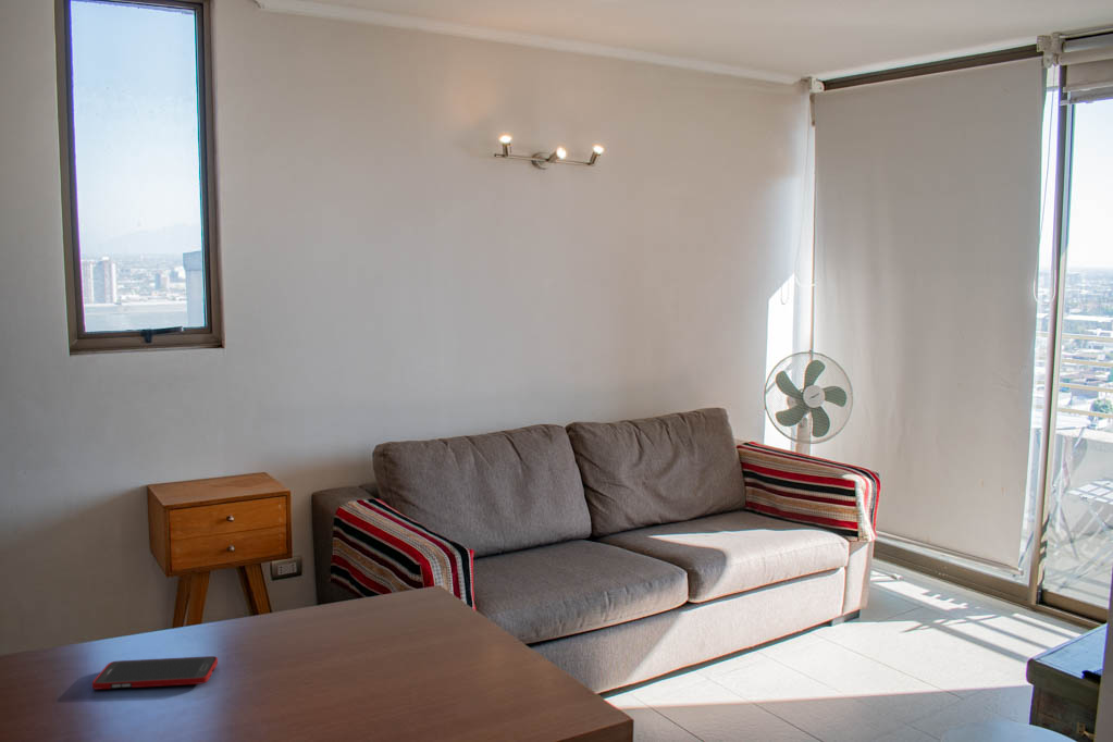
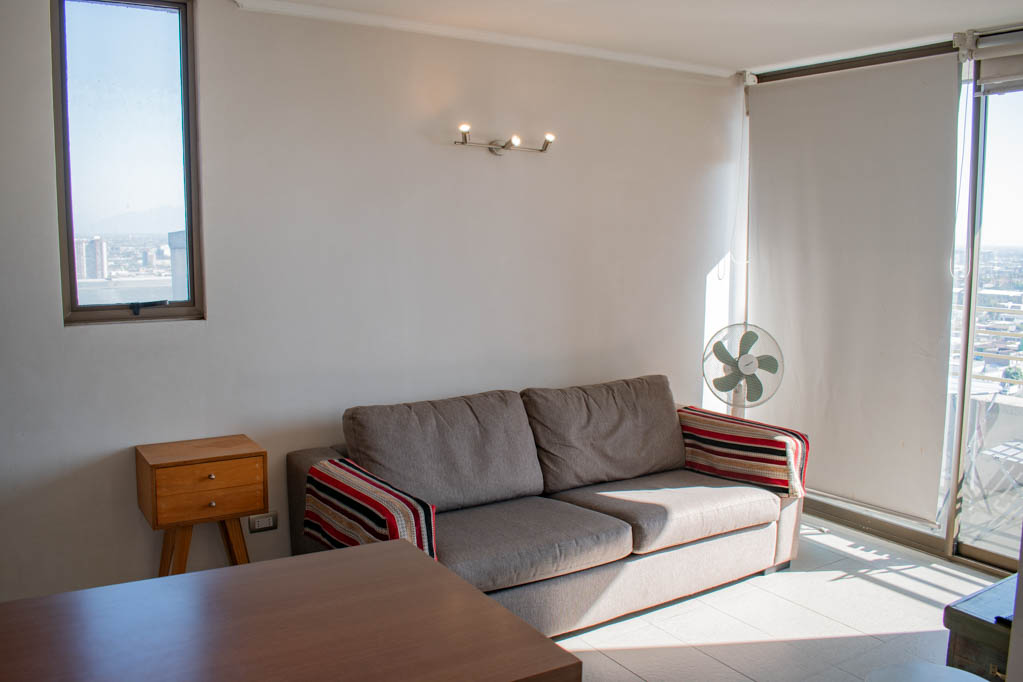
- cell phone [91,655,219,691]
